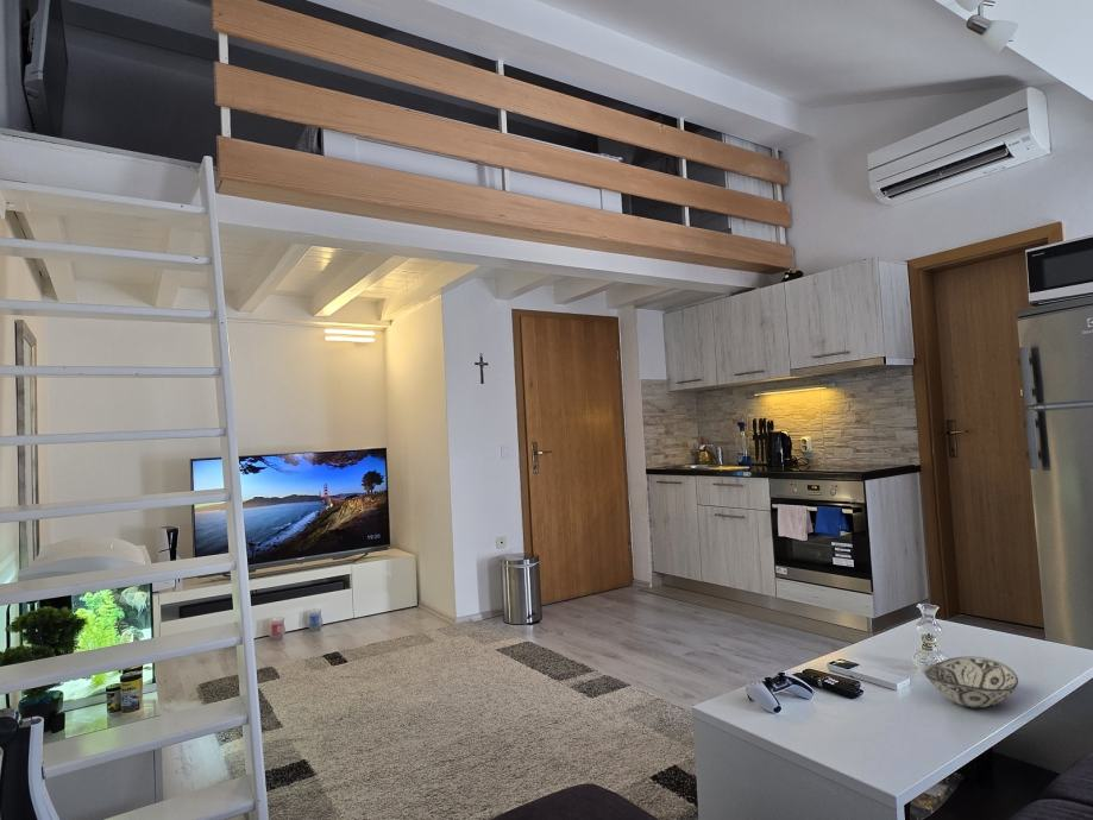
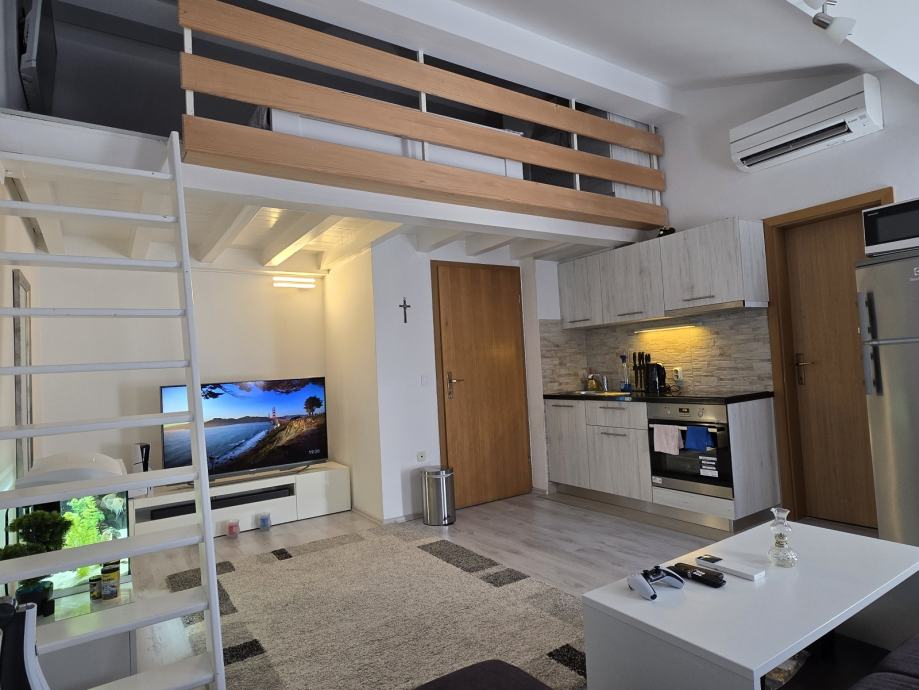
- decorative bowl [923,655,1019,709]
